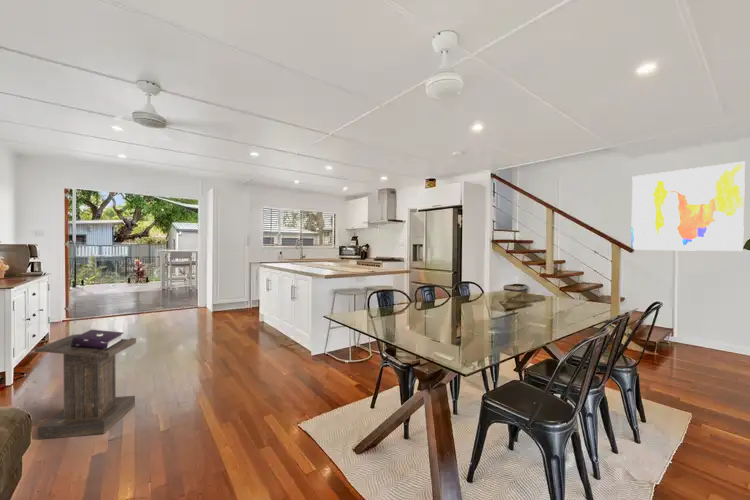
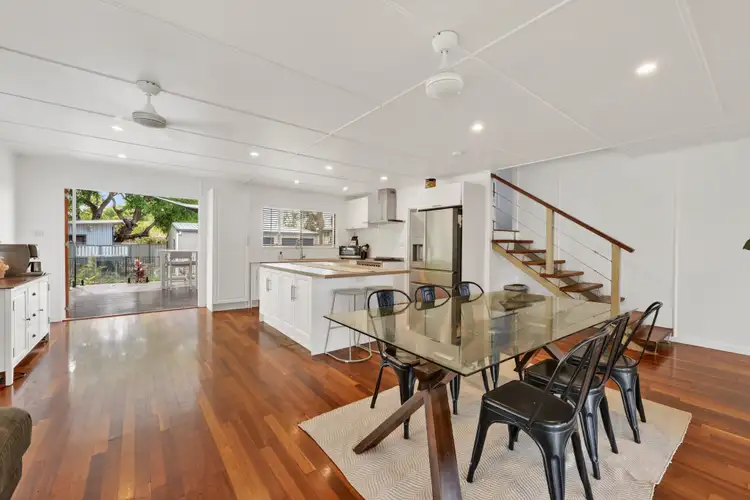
- wall art [630,161,746,252]
- lectern [34,329,137,441]
